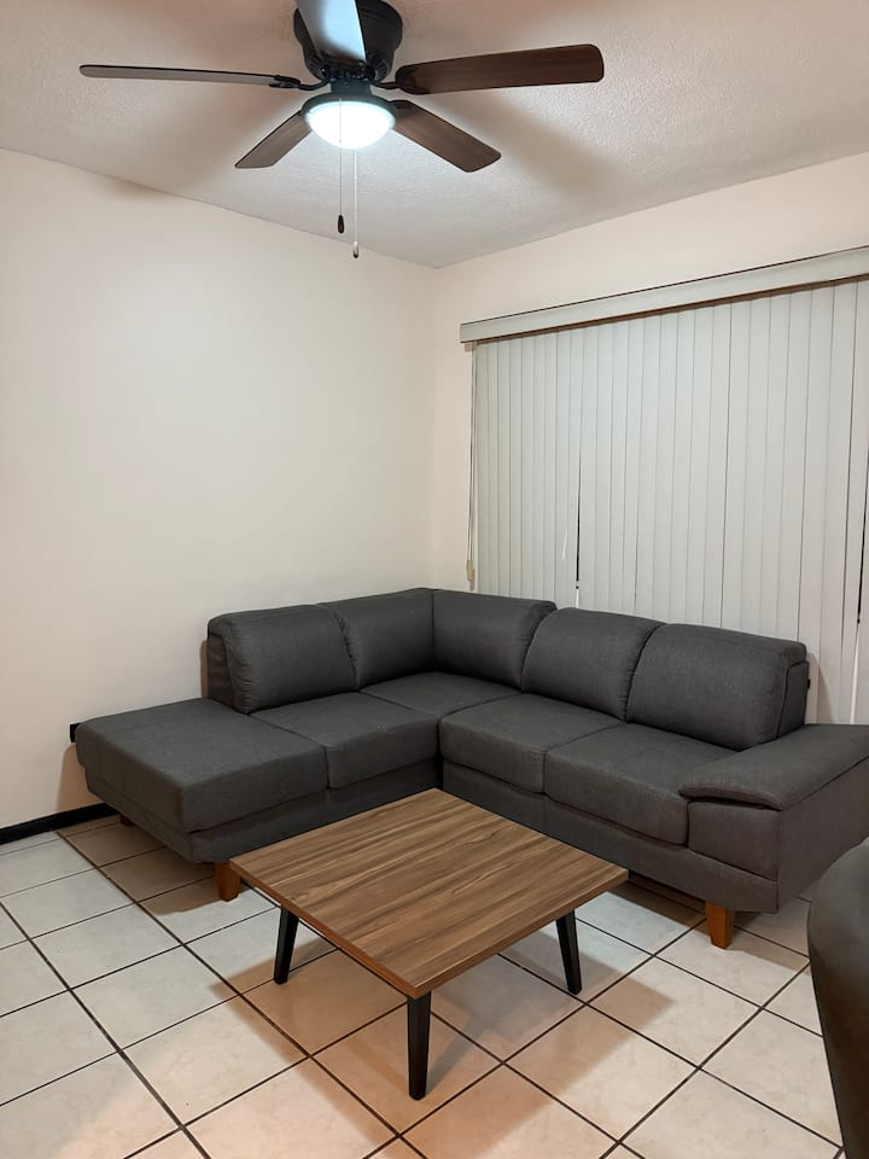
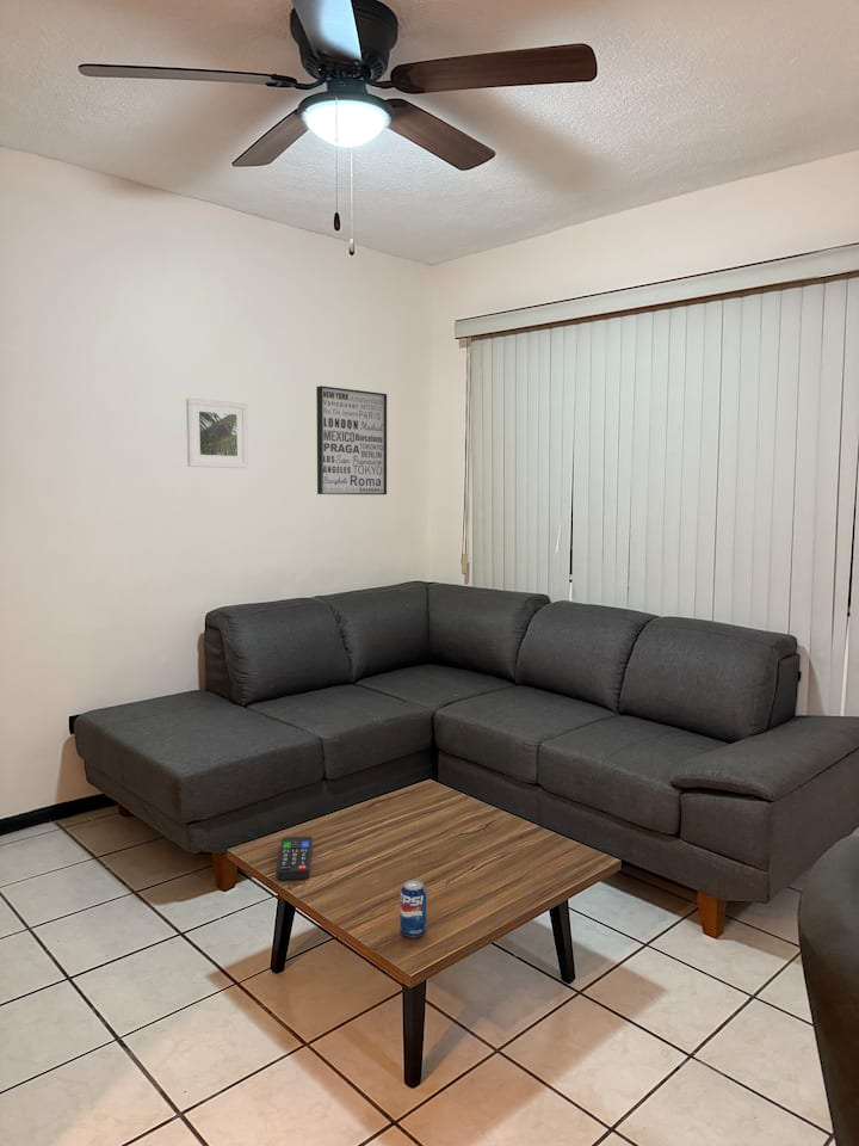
+ beverage can [400,879,428,938]
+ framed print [185,398,249,469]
+ remote control [276,836,314,881]
+ wall art [315,384,388,495]
